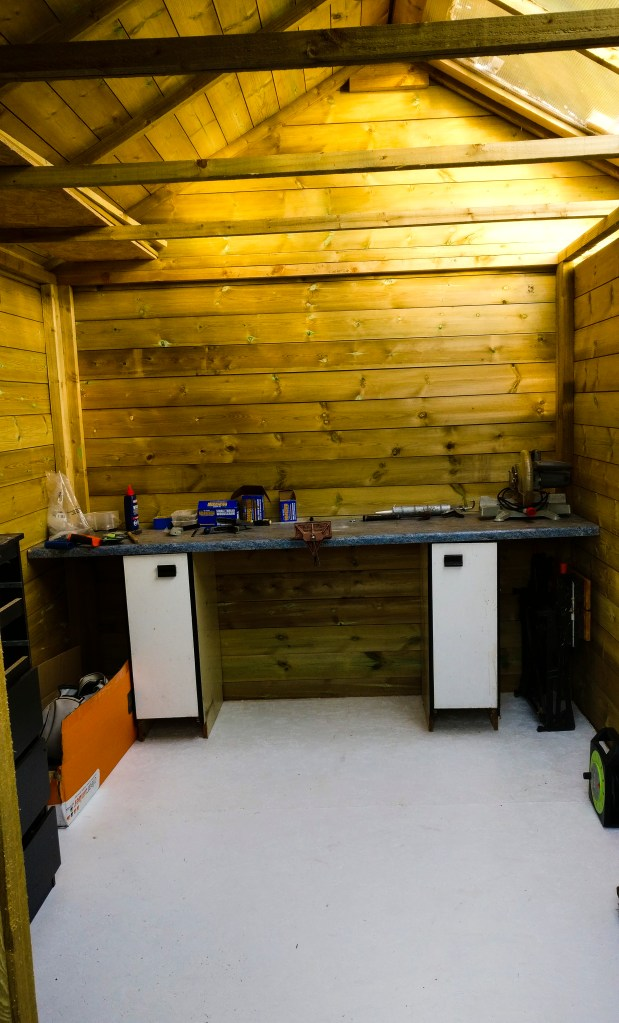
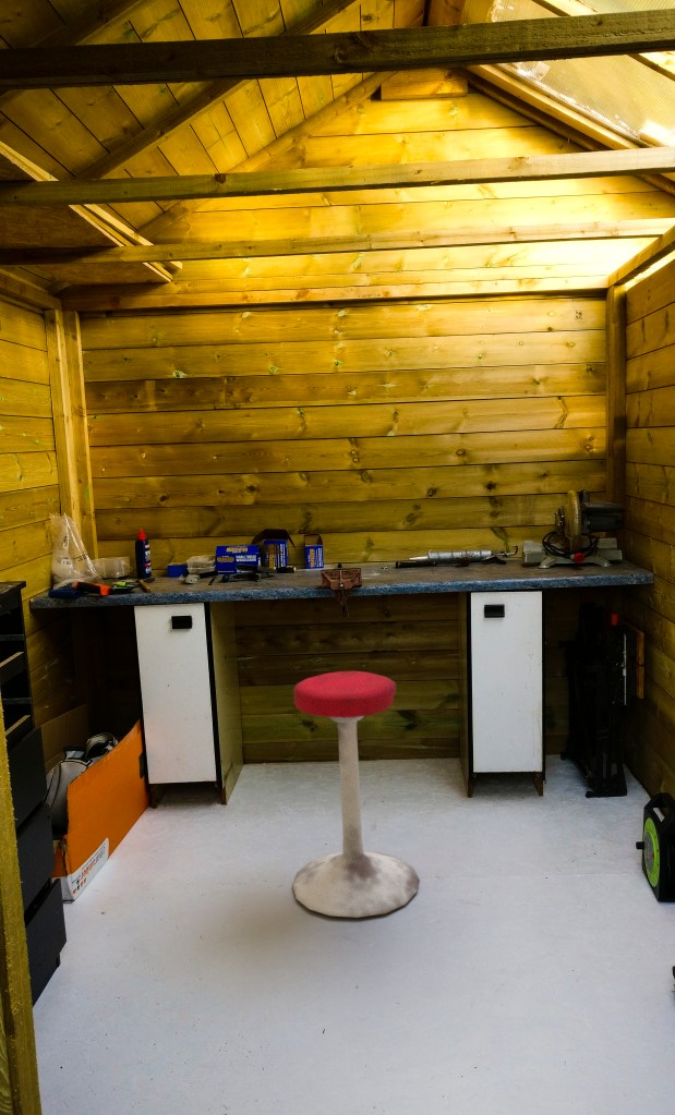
+ stool [291,670,421,919]
